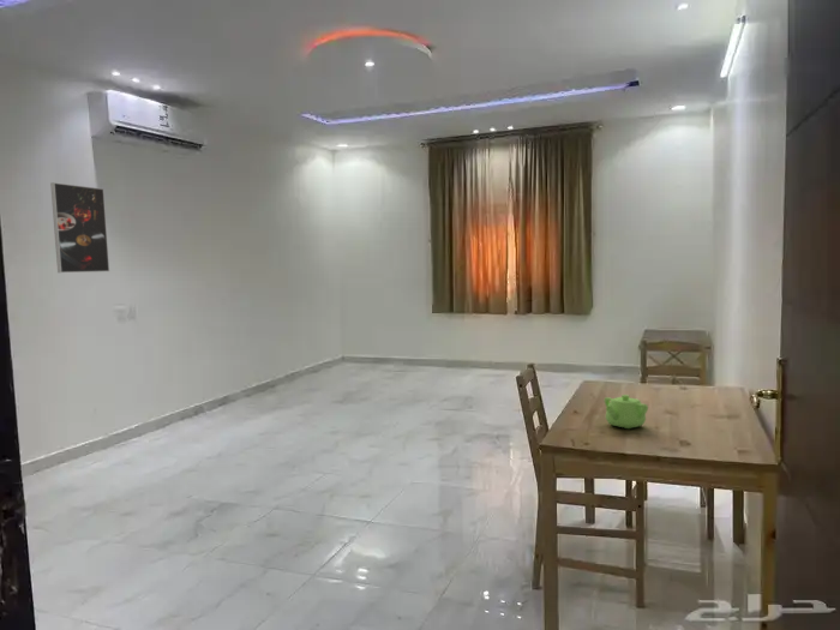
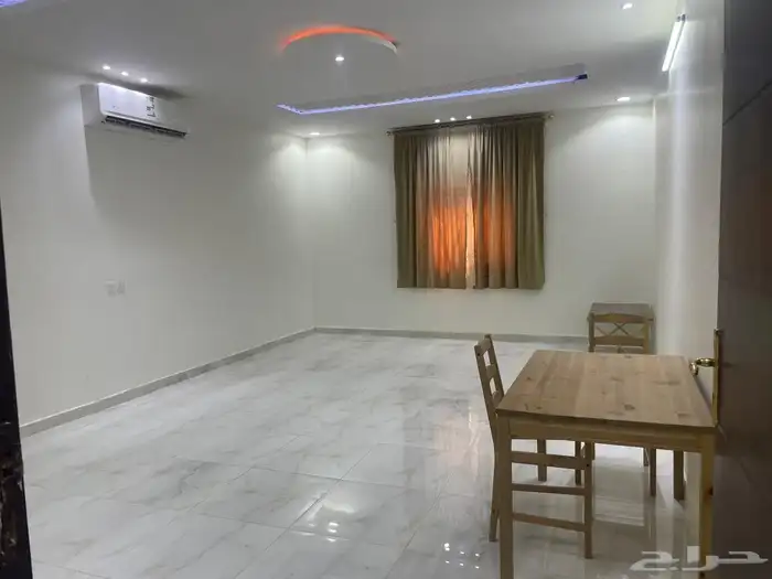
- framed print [49,181,110,274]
- teapot [604,394,649,430]
